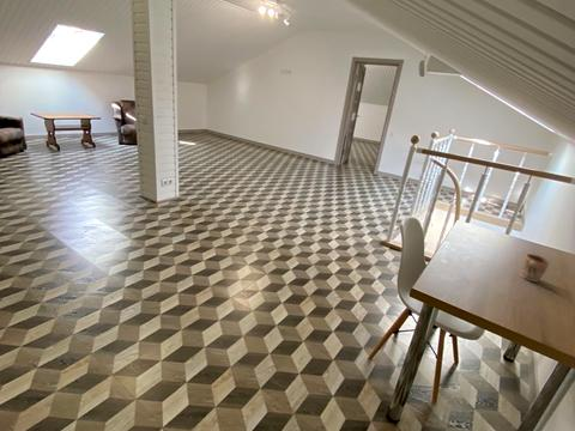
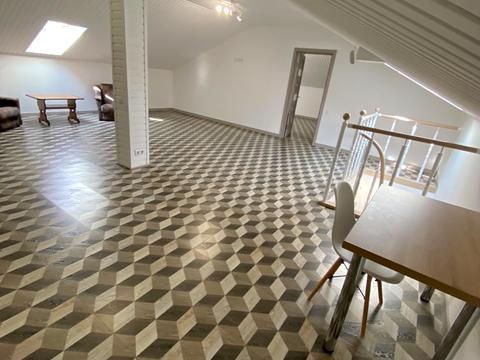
- mug [520,253,550,283]
